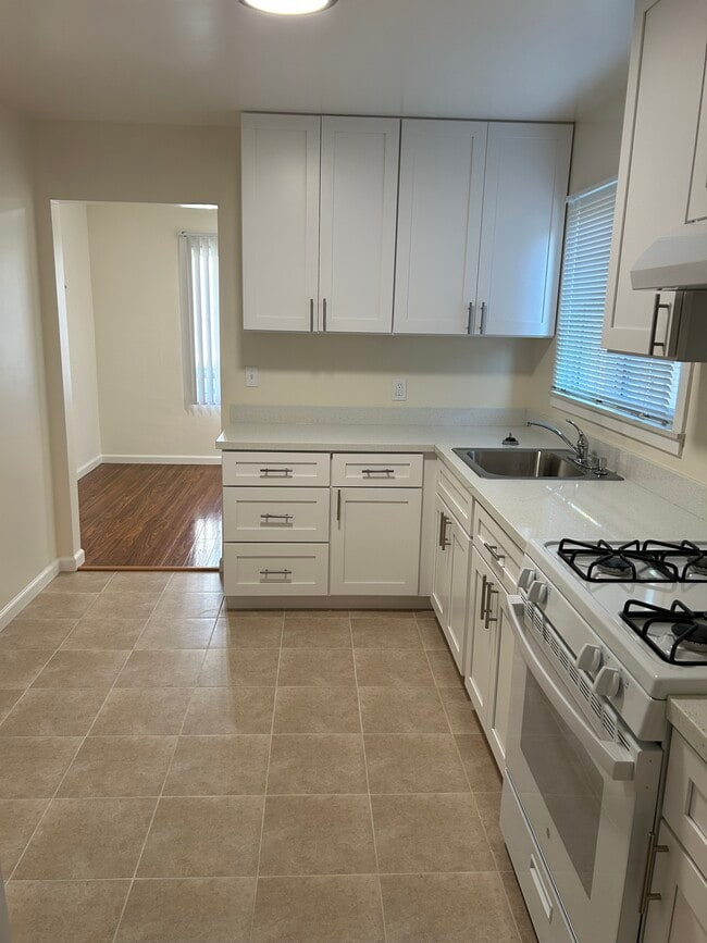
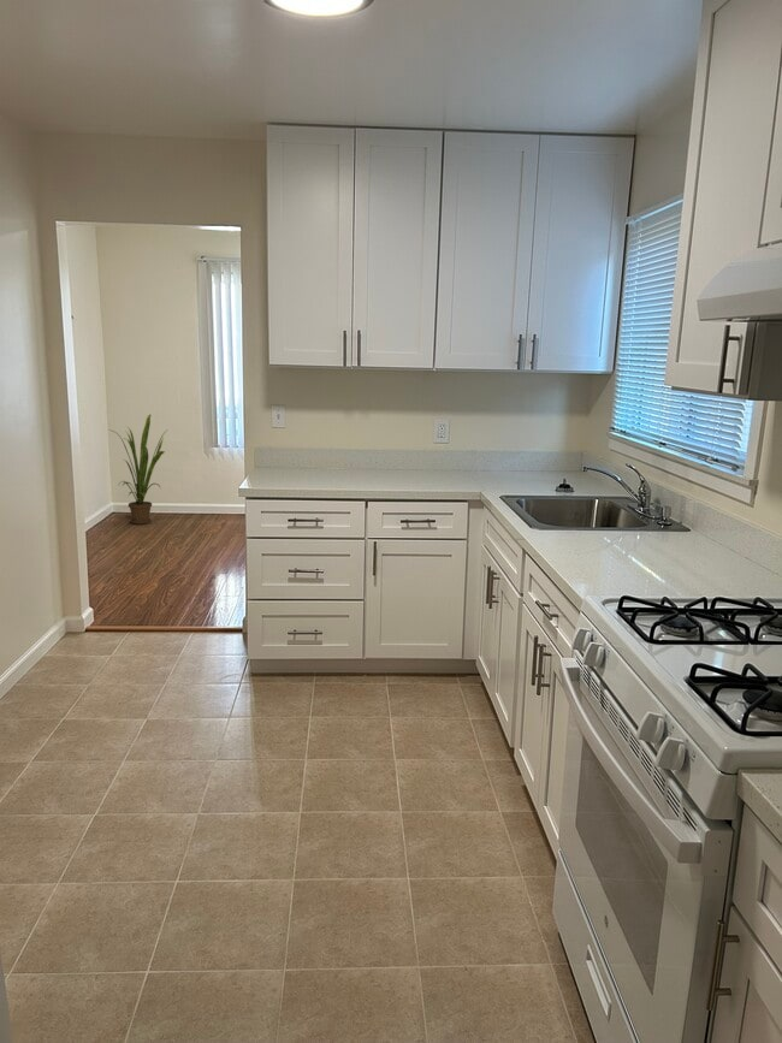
+ house plant [107,414,167,526]
